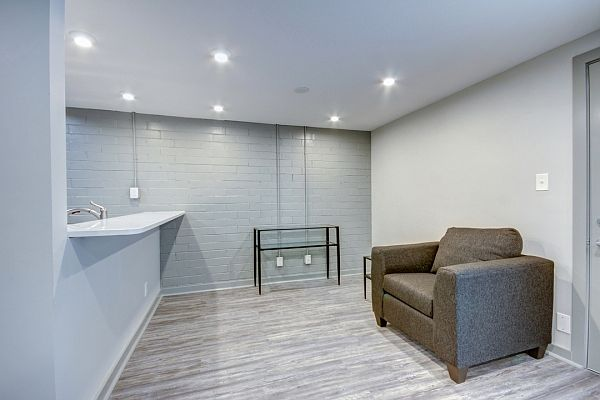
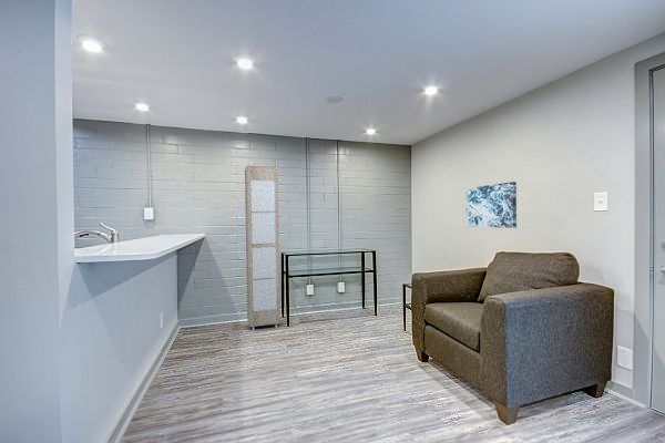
+ cabinet [244,164,282,331]
+ wall art [464,181,518,229]
